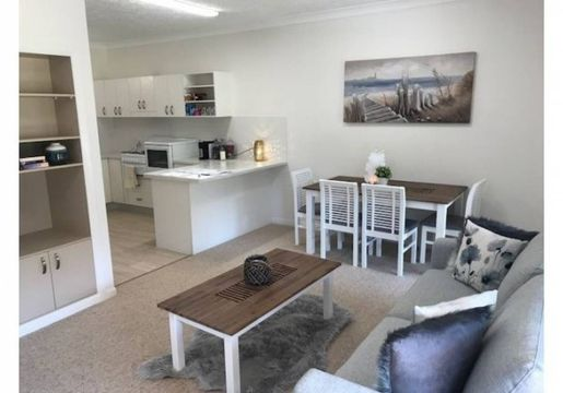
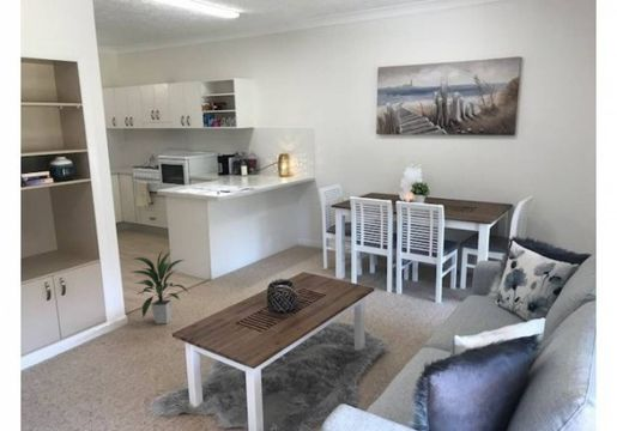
+ indoor plant [127,249,189,324]
